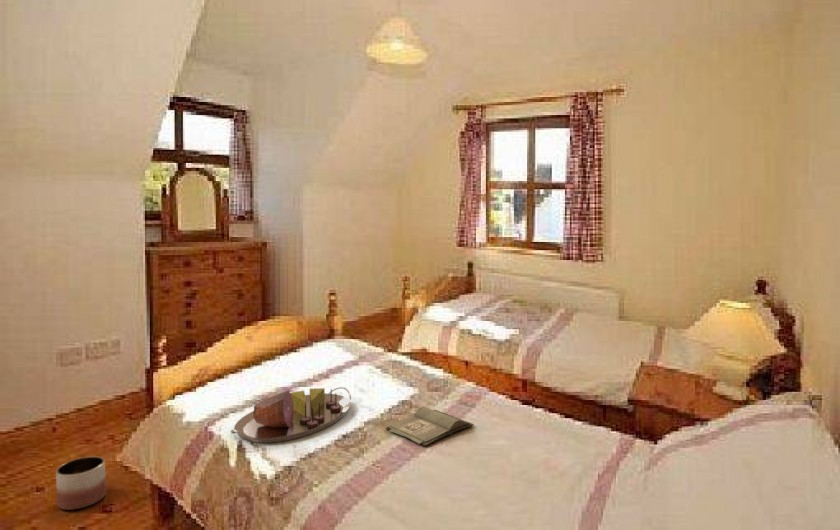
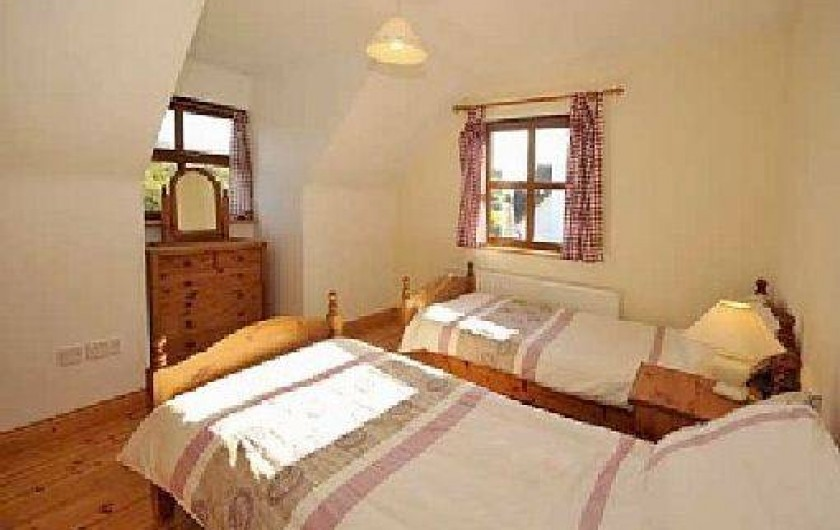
- hardback book [385,406,475,448]
- serving tray [230,386,352,444]
- planter [55,455,107,511]
